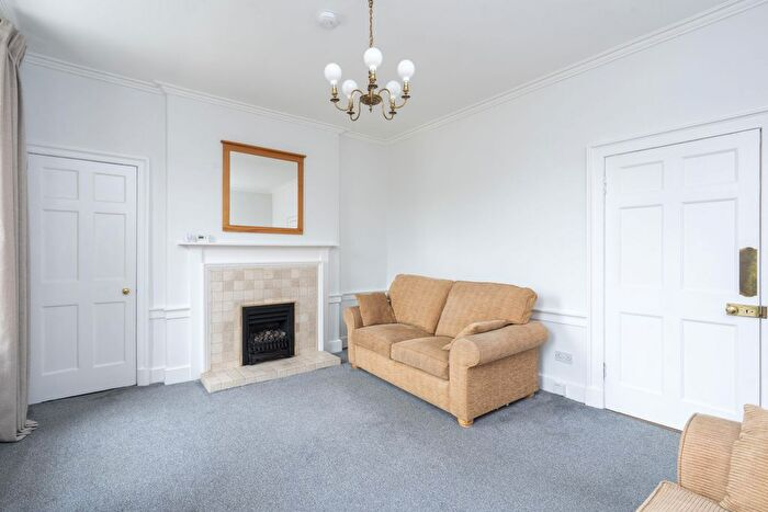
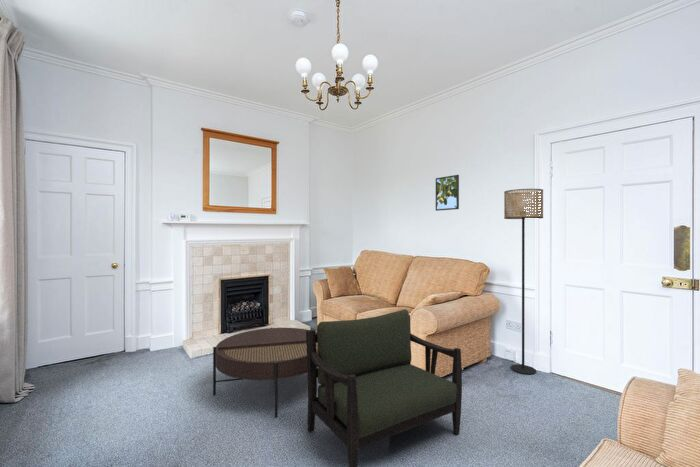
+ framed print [435,174,460,212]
+ armchair [306,308,463,467]
+ floor lamp [503,188,544,375]
+ coffee table [212,327,318,418]
